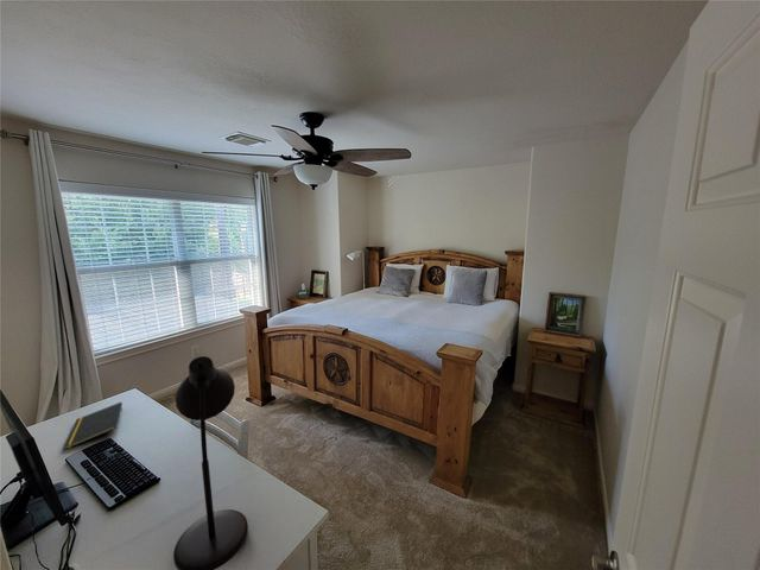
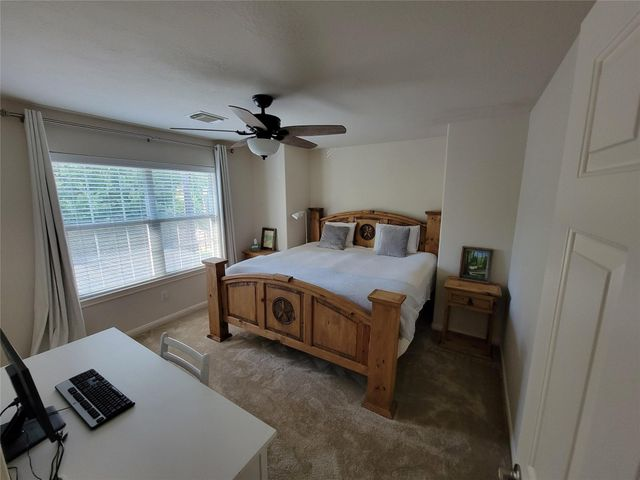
- notepad [63,401,124,450]
- desk lamp [172,355,249,570]
